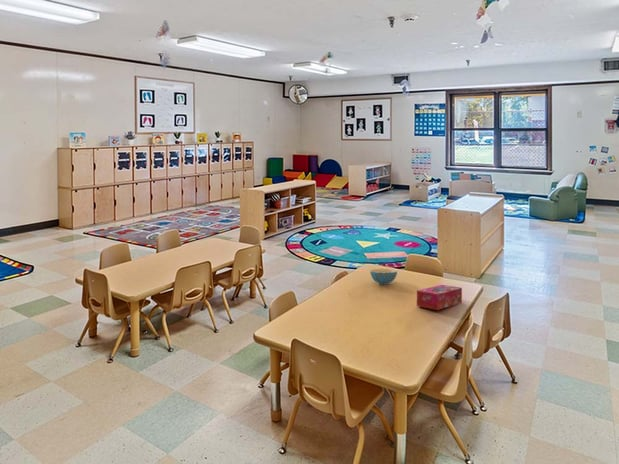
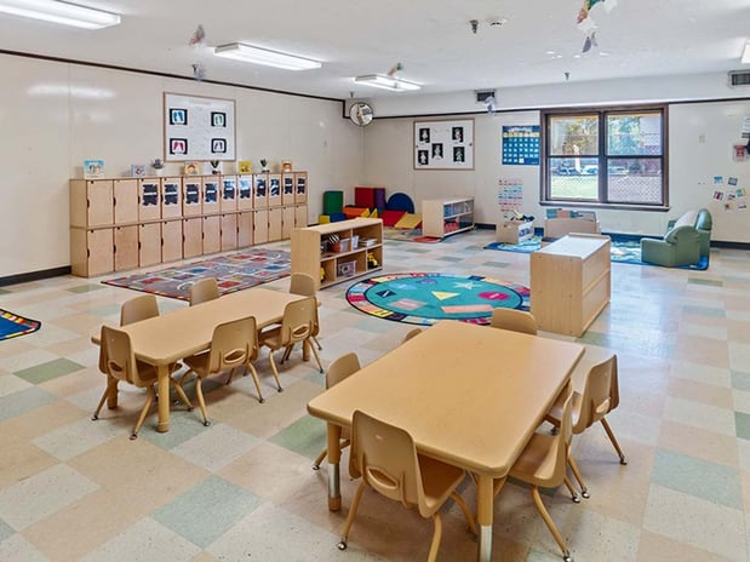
- cereal bowl [369,268,398,286]
- tissue box [416,284,463,311]
